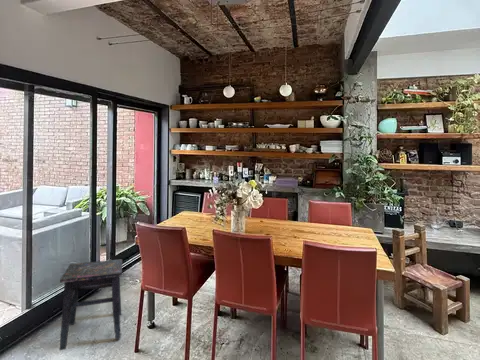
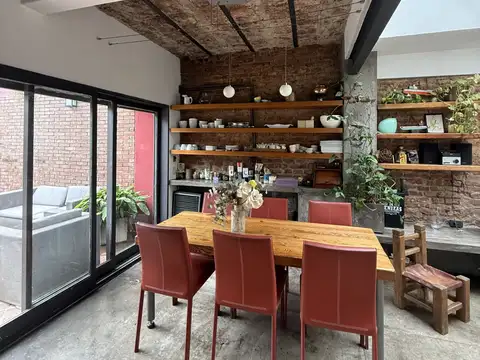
- side table [59,258,123,351]
